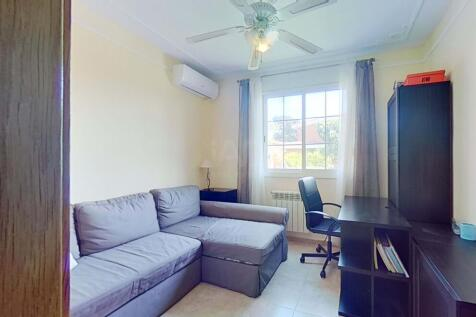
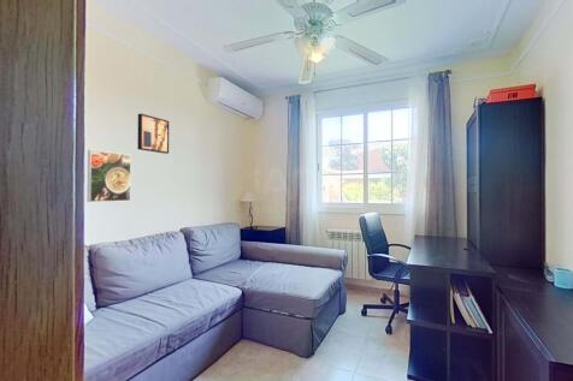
+ wall art [136,113,170,155]
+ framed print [87,149,132,203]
